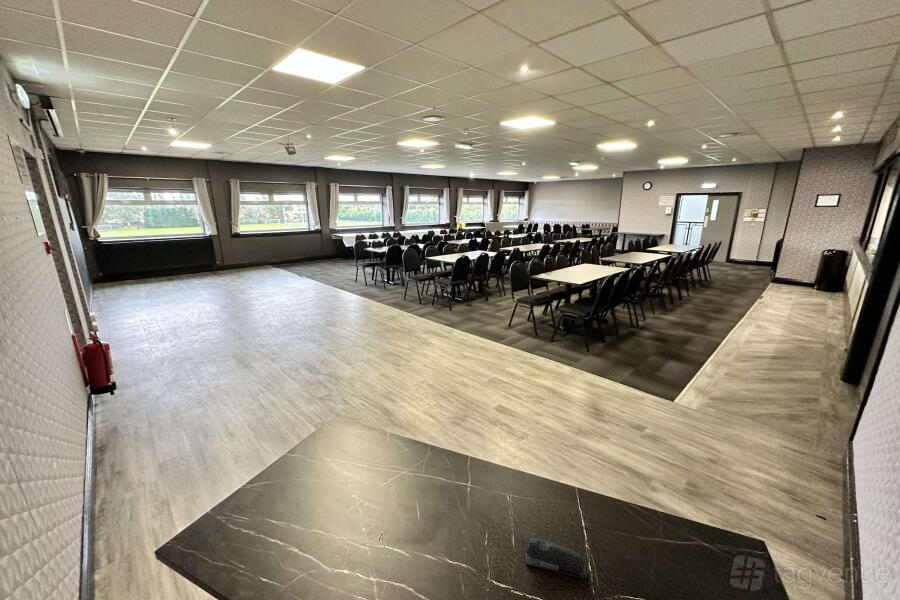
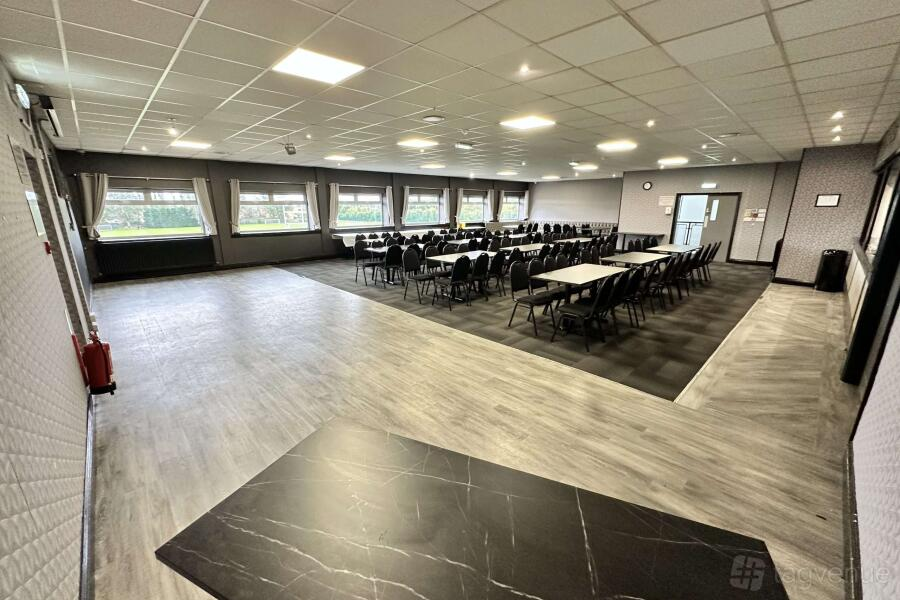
- stapler [524,537,589,580]
